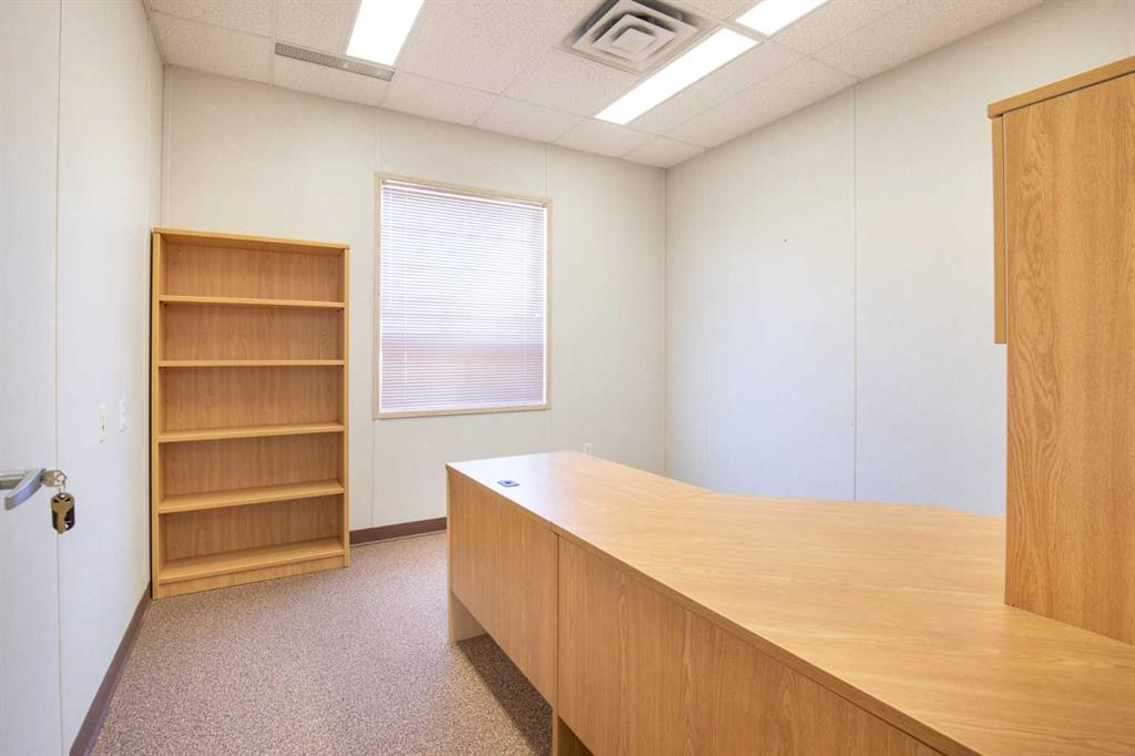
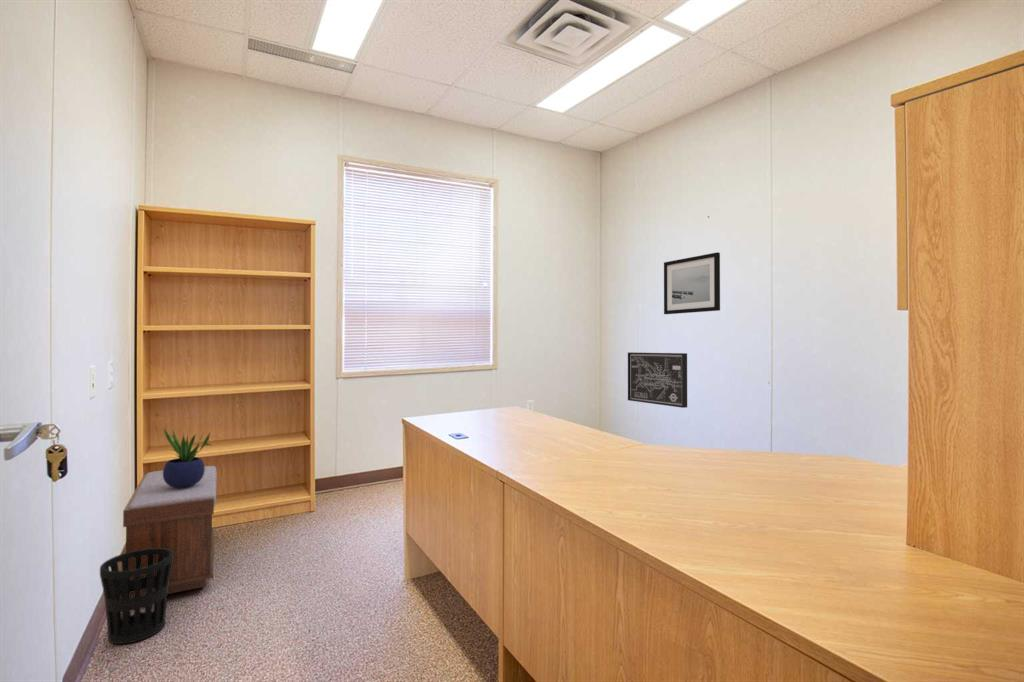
+ wall art [627,351,688,409]
+ wastebasket [99,548,173,645]
+ wall art [663,251,721,315]
+ potted plant [162,428,212,488]
+ bench [122,465,218,598]
